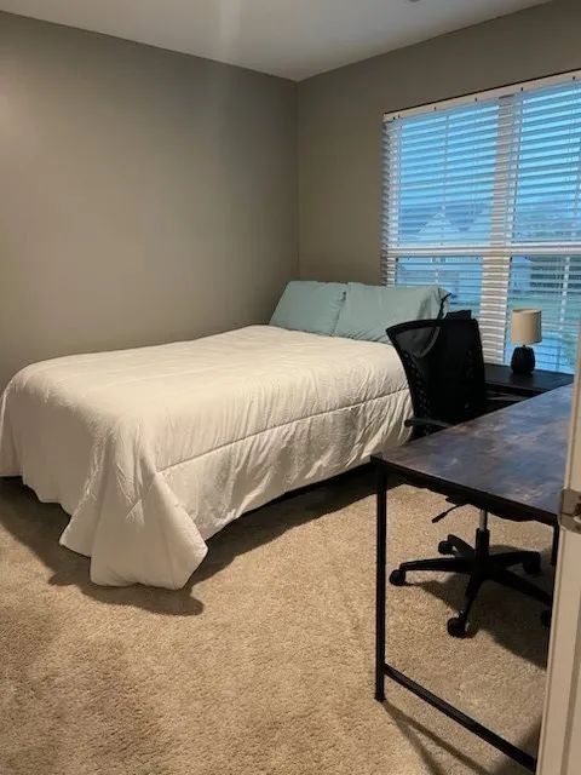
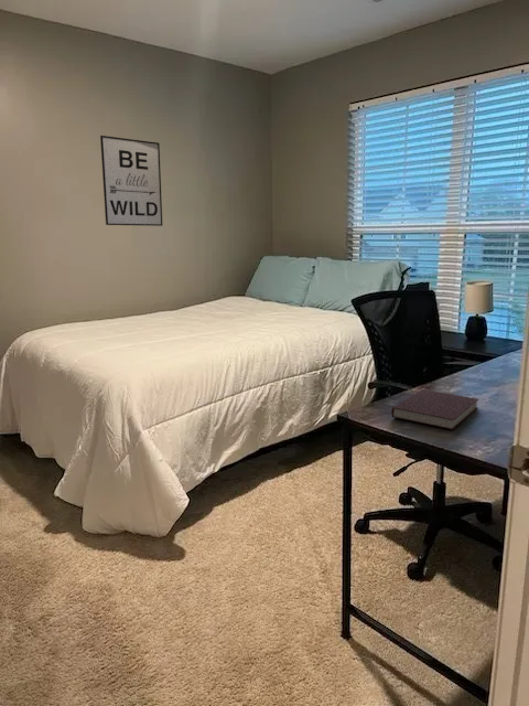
+ wall art [99,135,163,227]
+ notebook [390,388,479,431]
